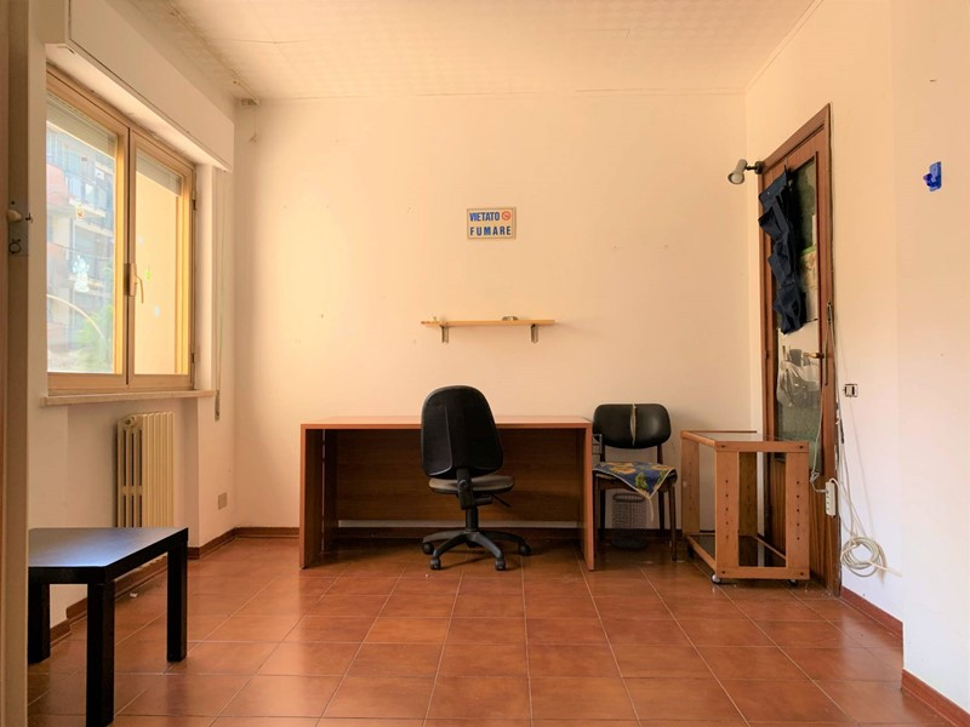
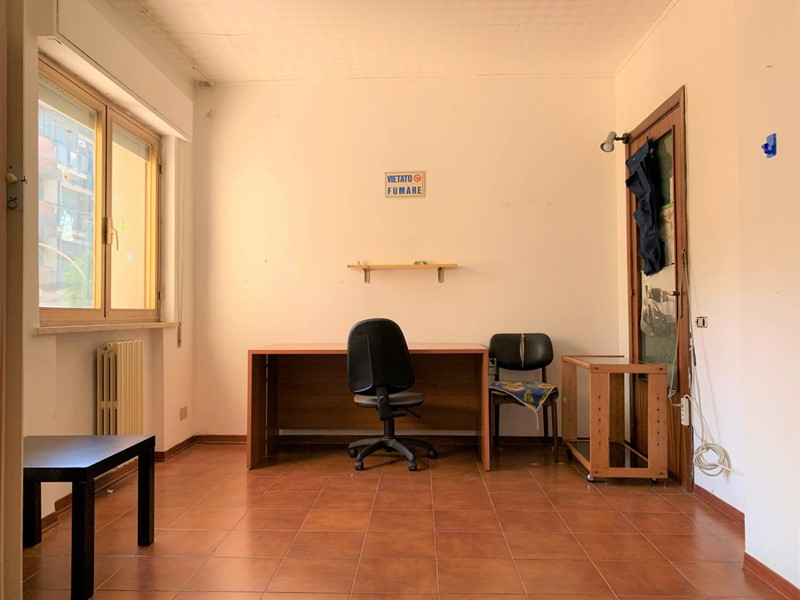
- wastebasket [611,492,647,550]
